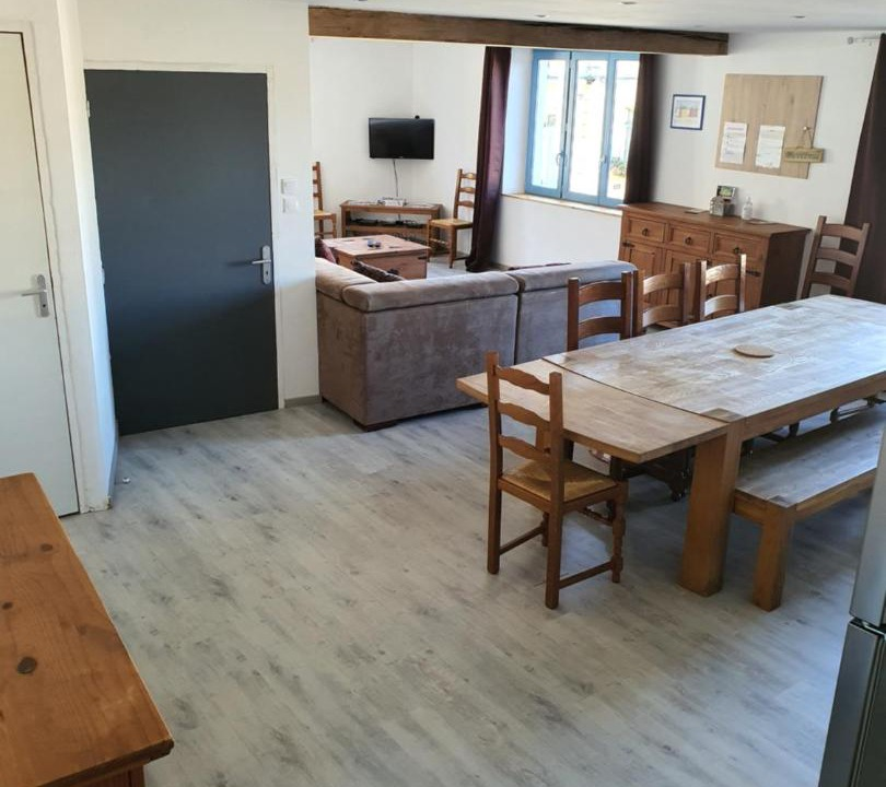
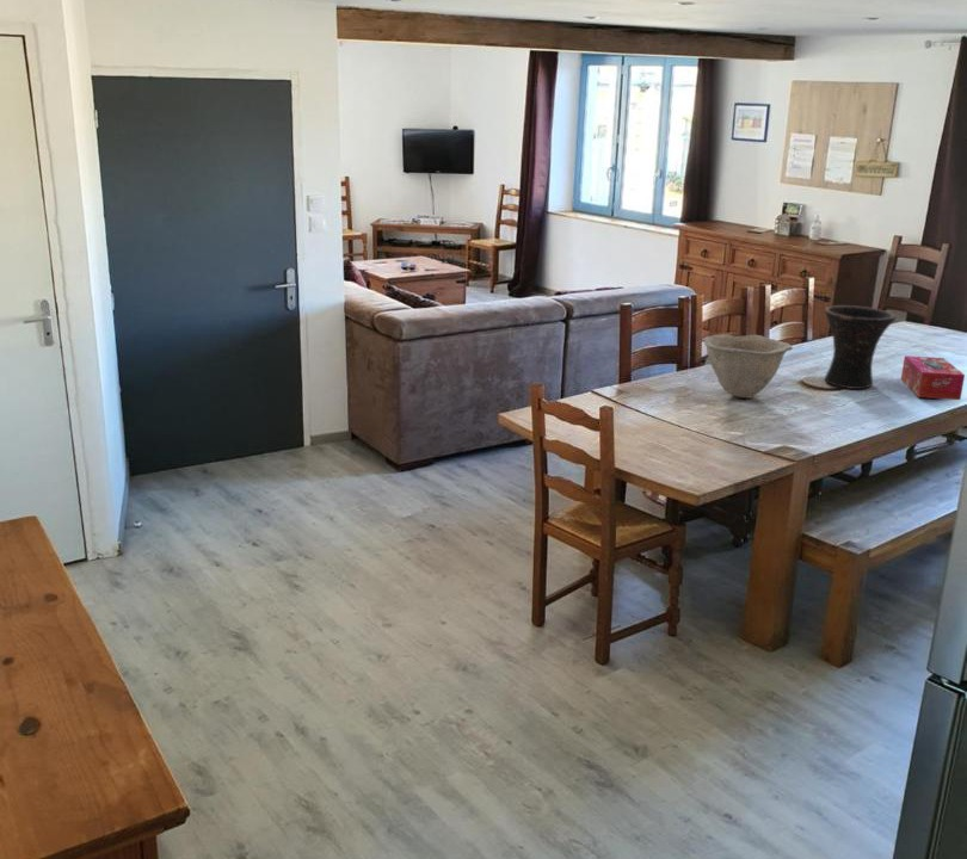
+ tissue box [900,354,966,401]
+ bowl [702,333,794,400]
+ vase [823,304,898,390]
